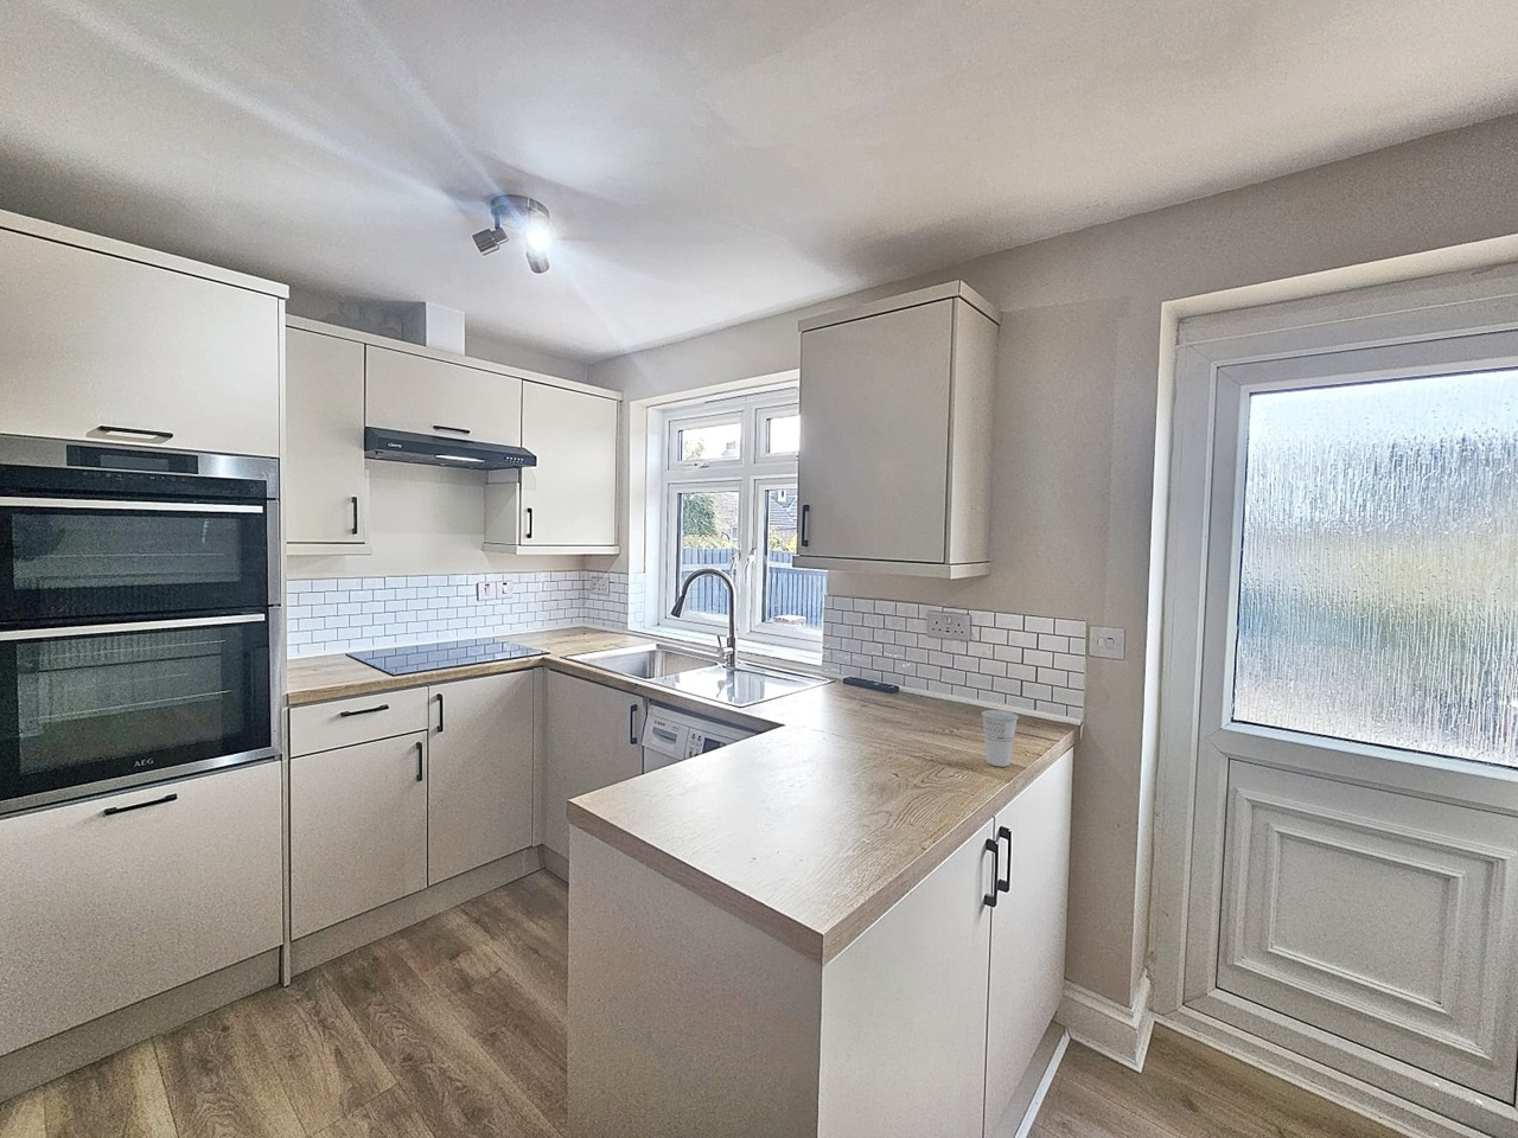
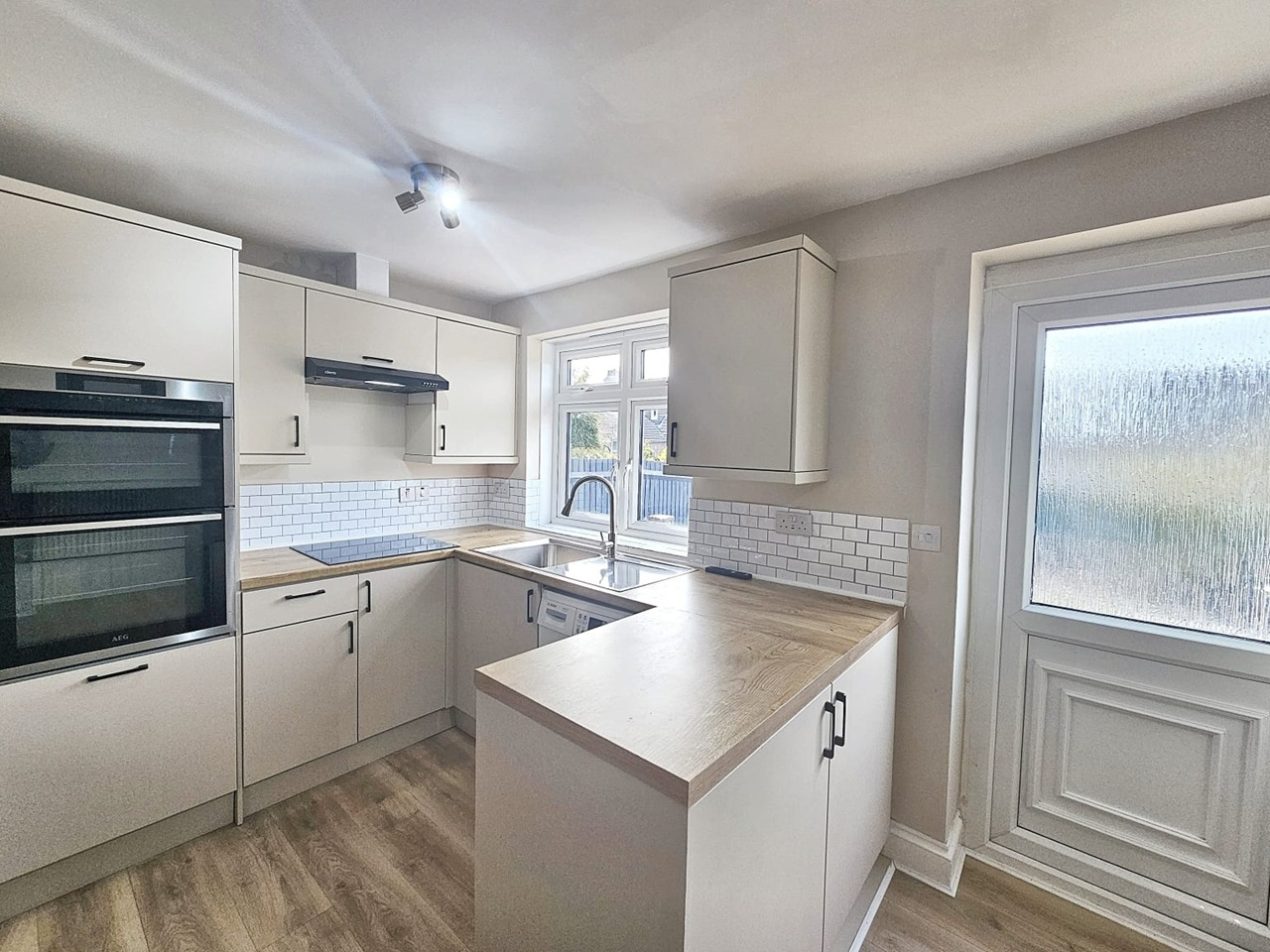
- cup [981,709,1020,769]
